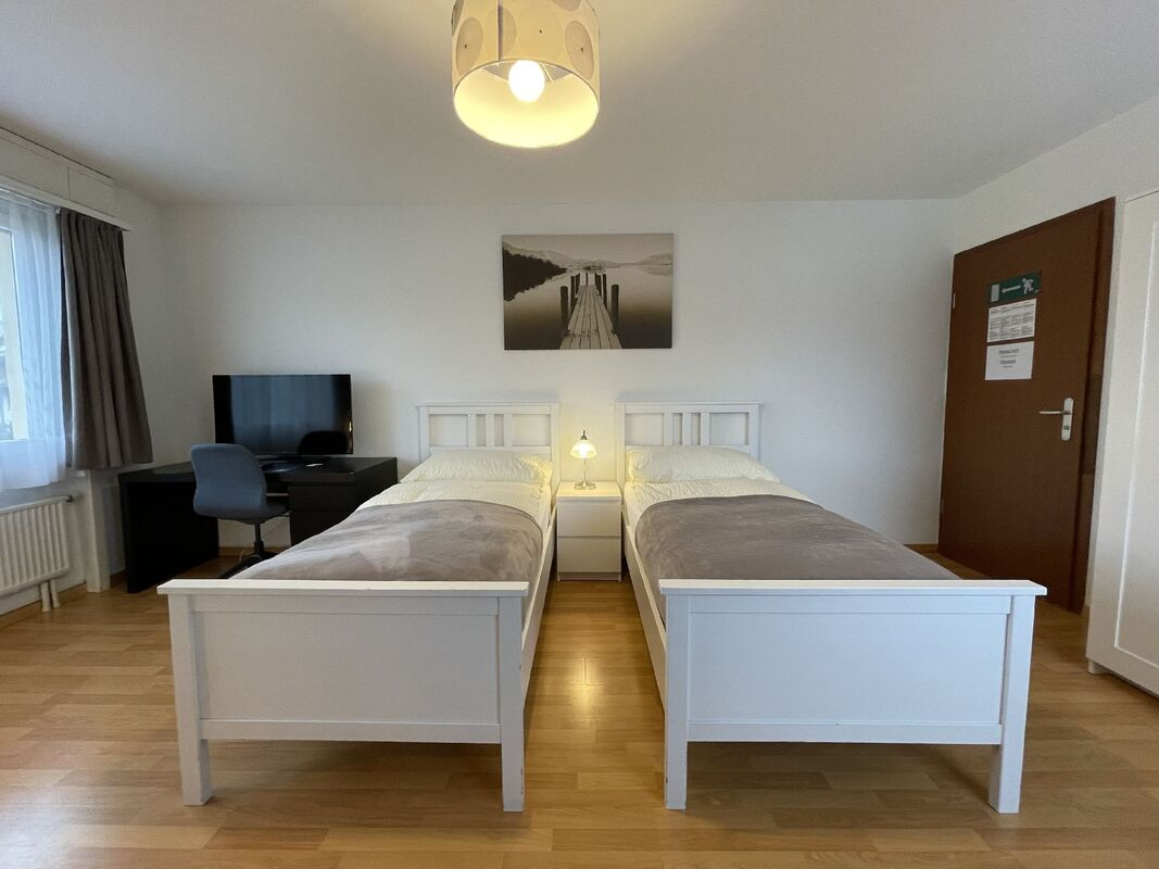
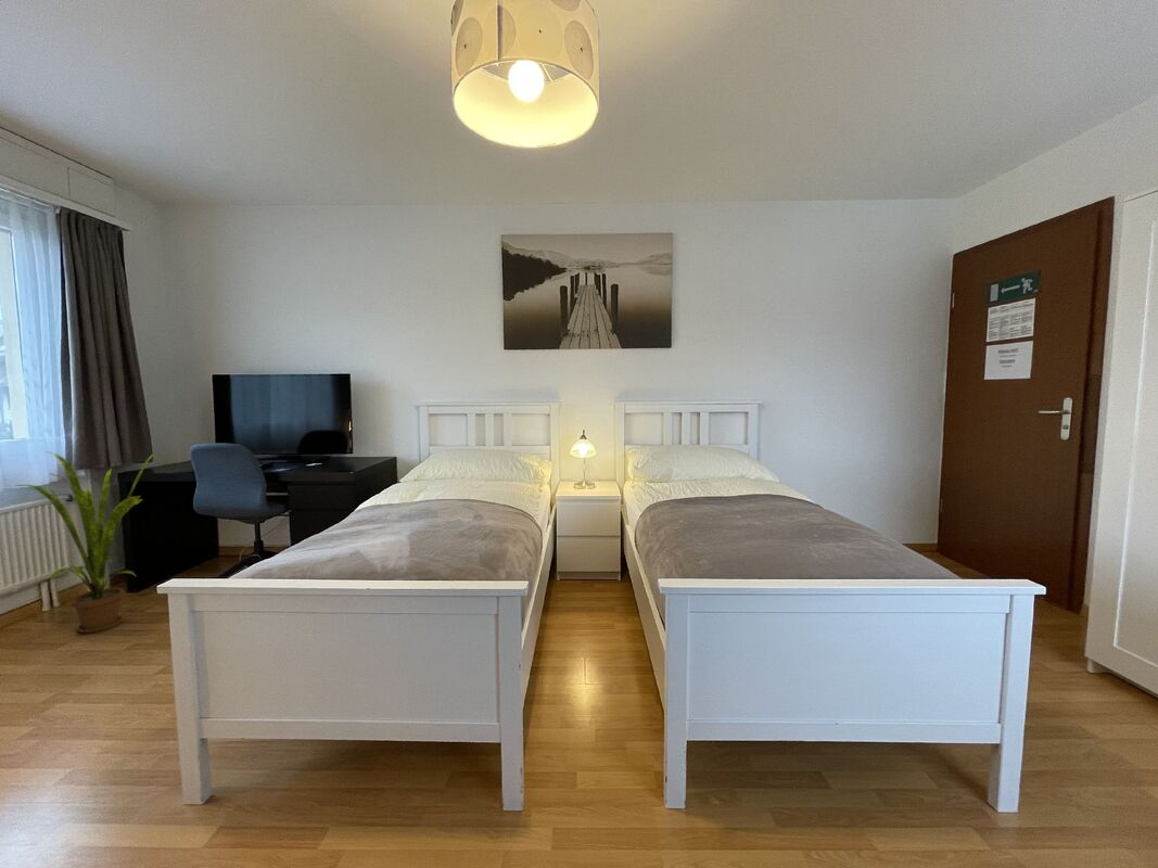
+ house plant [13,450,158,635]
